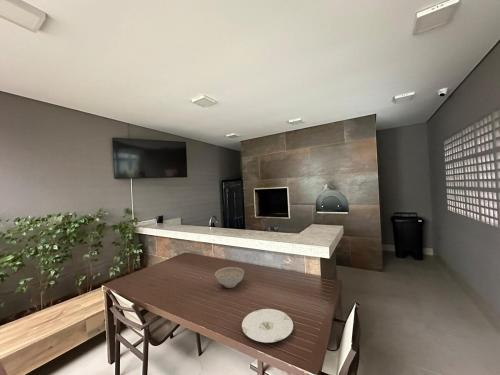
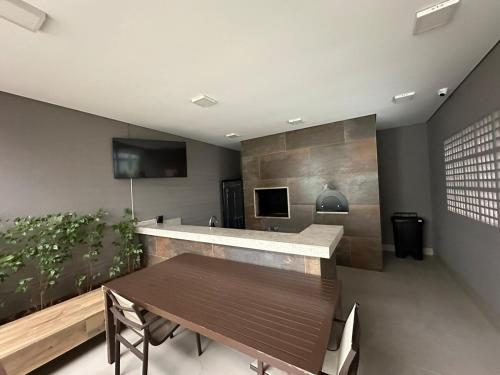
- plate [241,308,294,344]
- decorative bowl [214,266,245,289]
